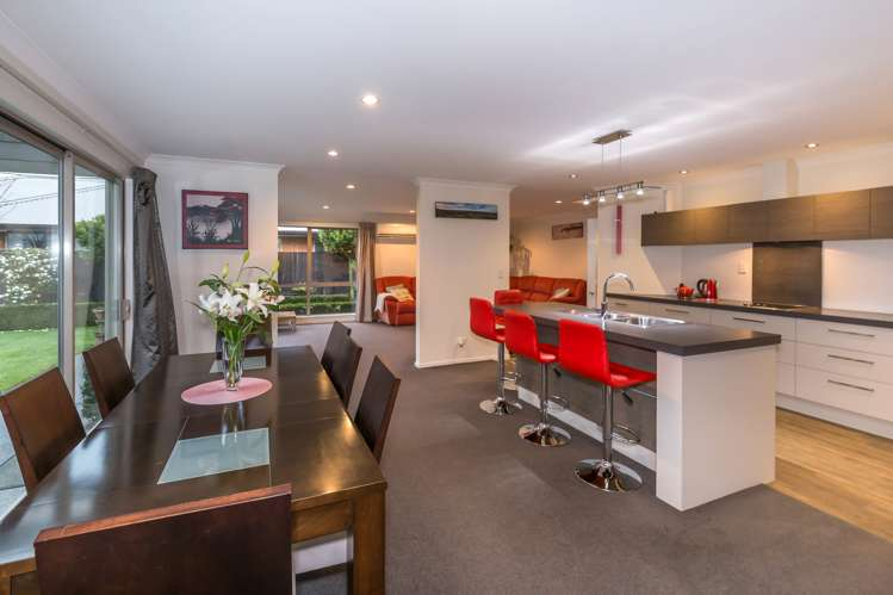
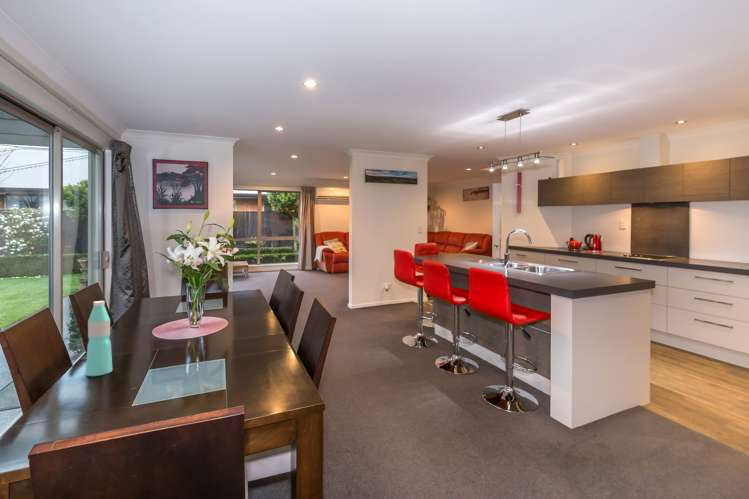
+ water bottle [85,300,113,377]
